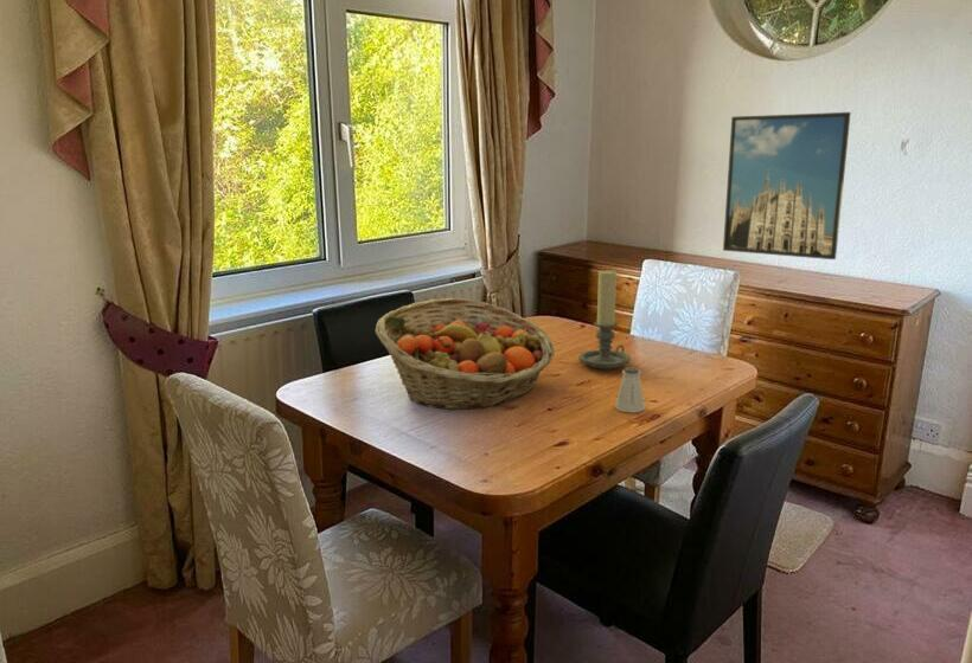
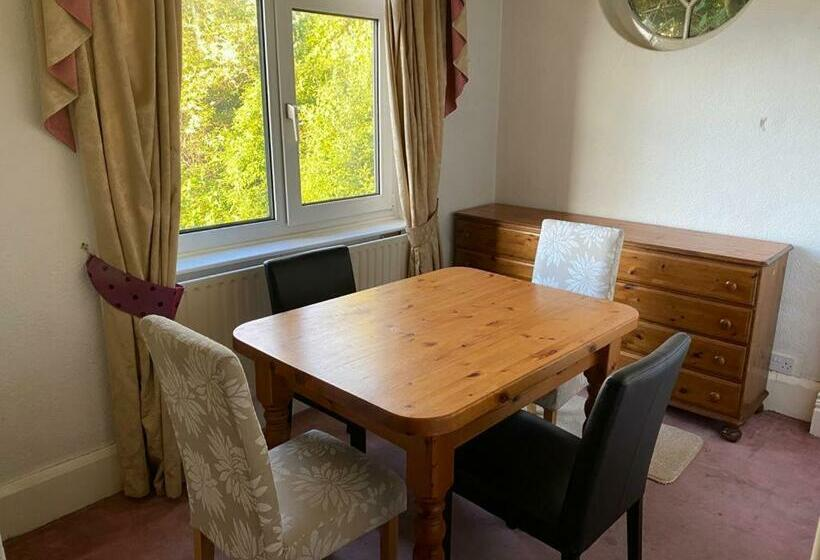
- saltshaker [614,366,646,413]
- fruit basket [375,297,556,411]
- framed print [722,111,852,260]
- candle holder [577,269,632,371]
